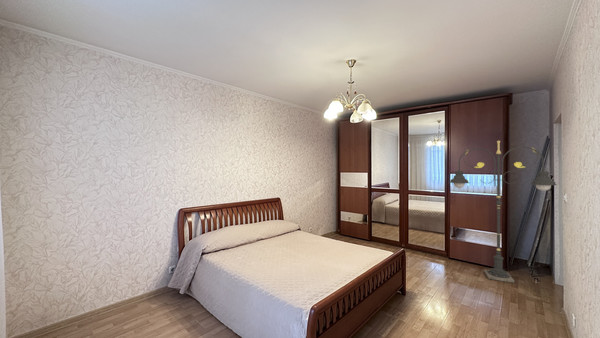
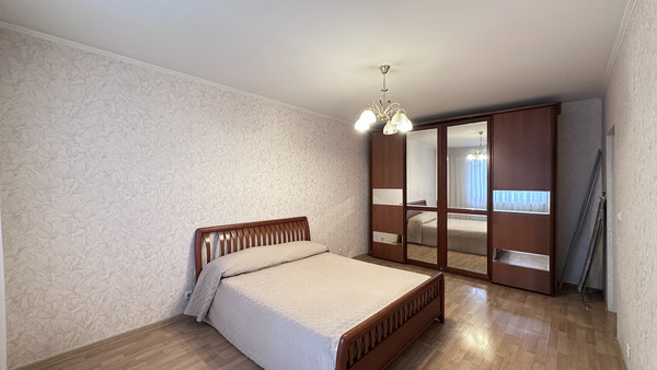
- floor lamp [448,140,557,284]
